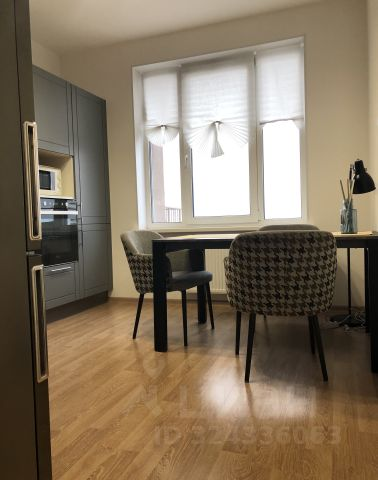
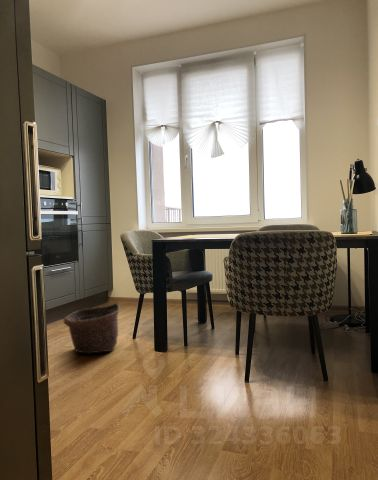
+ basket [63,302,120,354]
